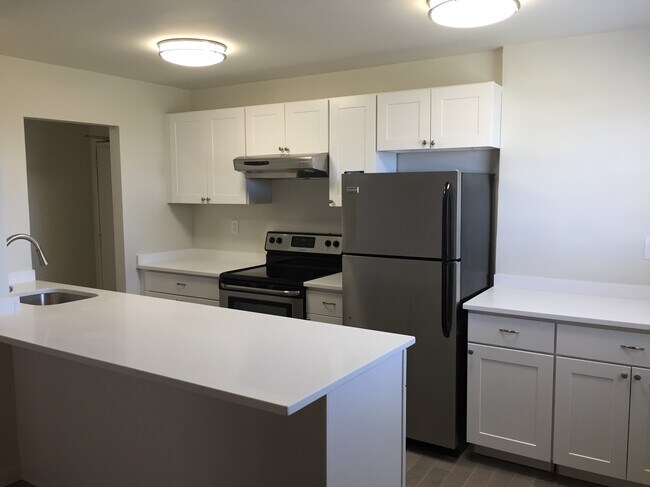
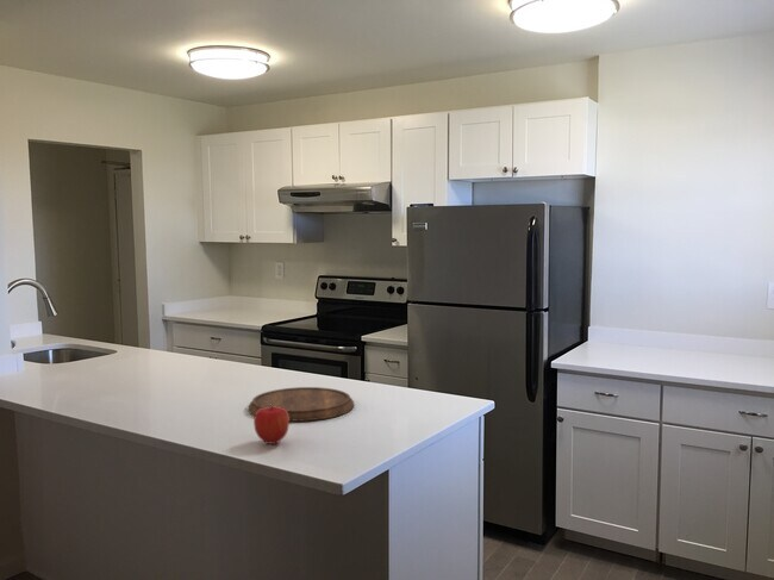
+ cutting board [248,386,355,423]
+ fruit [252,404,291,445]
